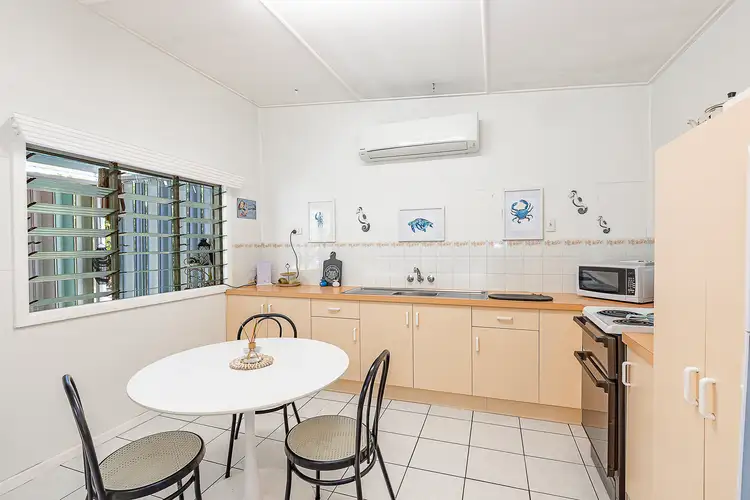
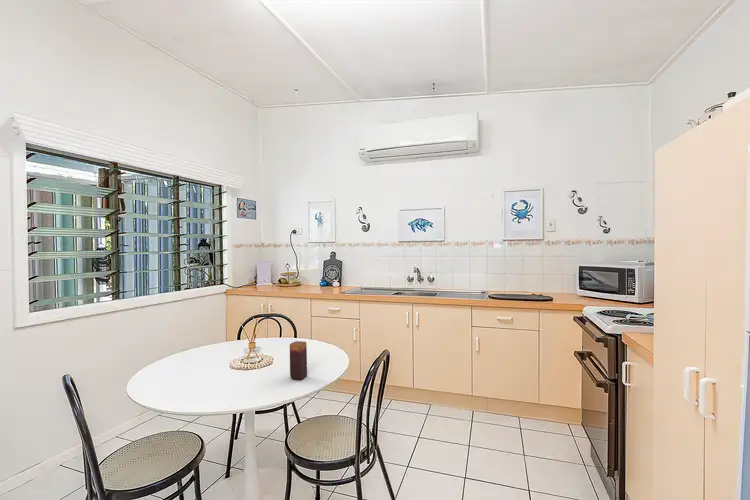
+ candle [289,340,308,381]
